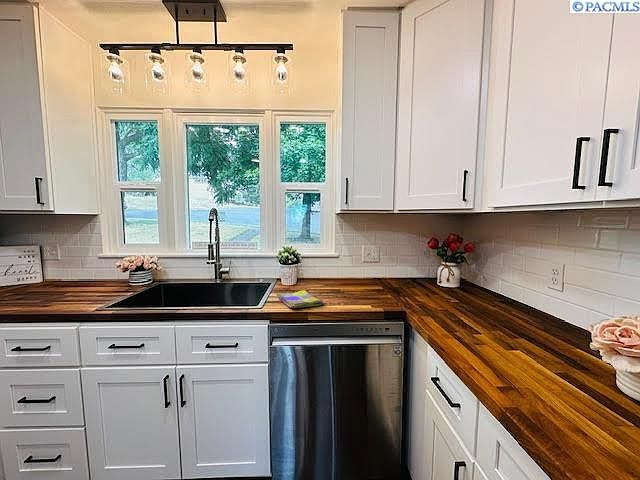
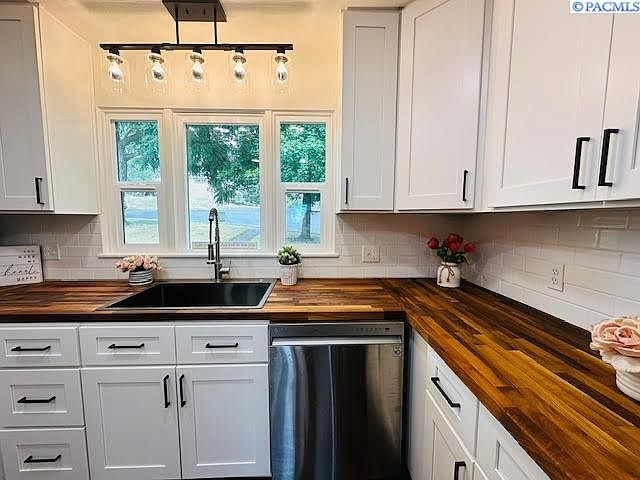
- dish towel [277,289,324,309]
